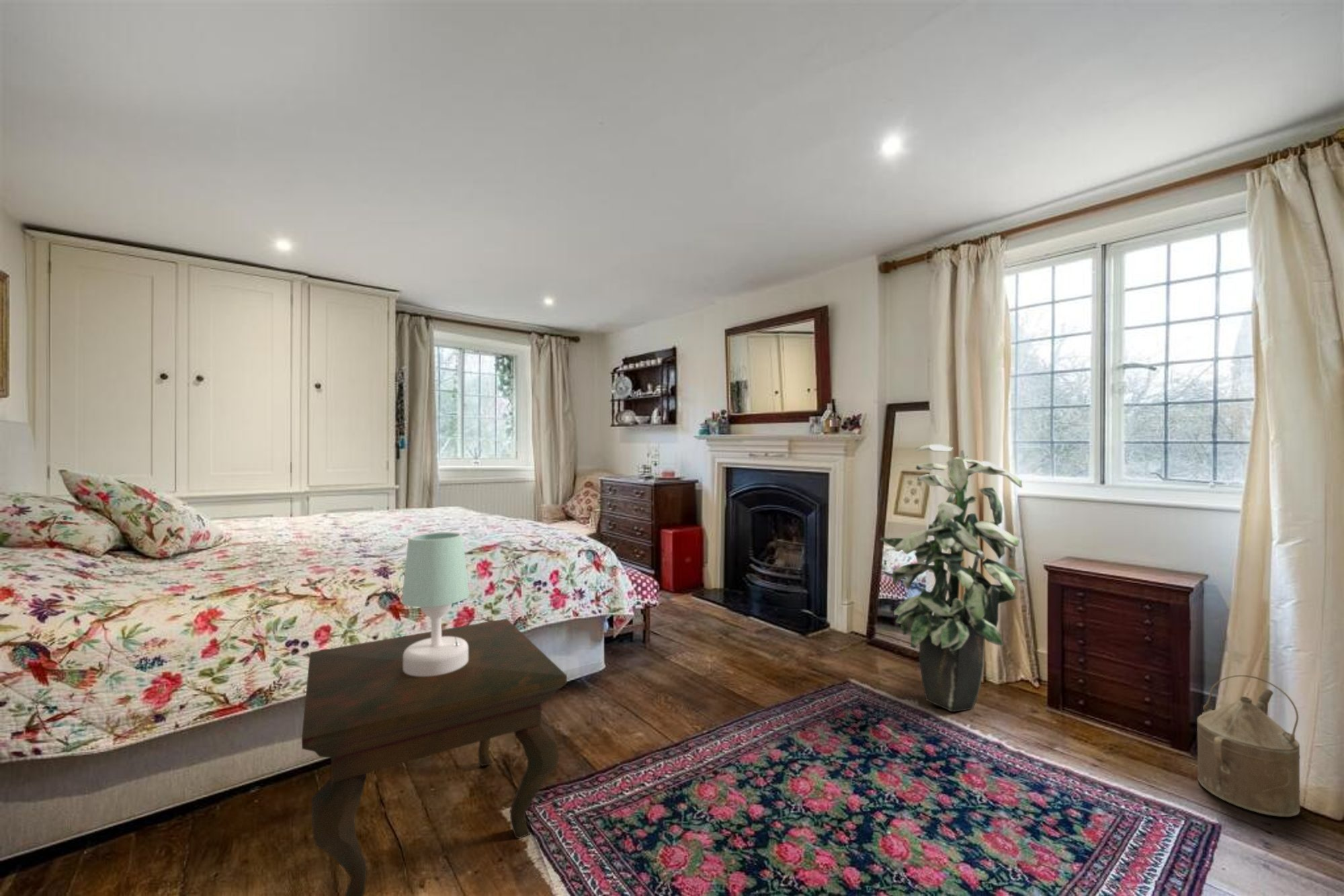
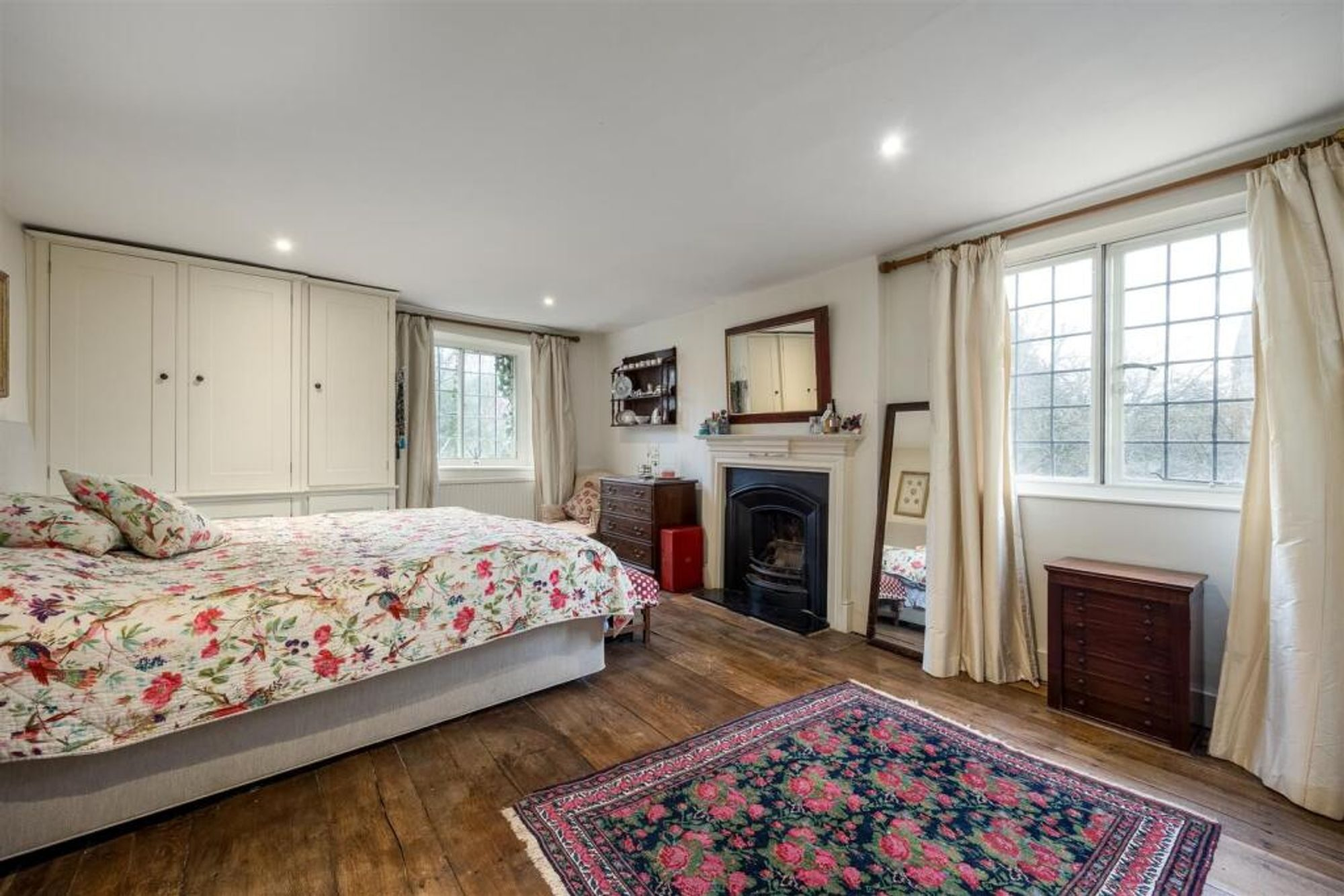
- indoor plant [879,444,1026,713]
- watering can [1196,674,1301,817]
- table lamp [401,531,470,676]
- side table [301,618,568,896]
